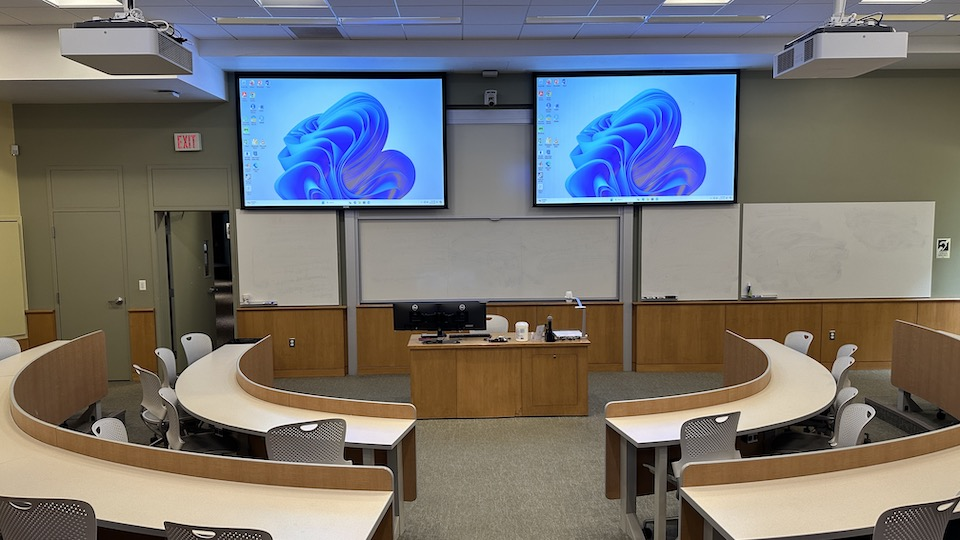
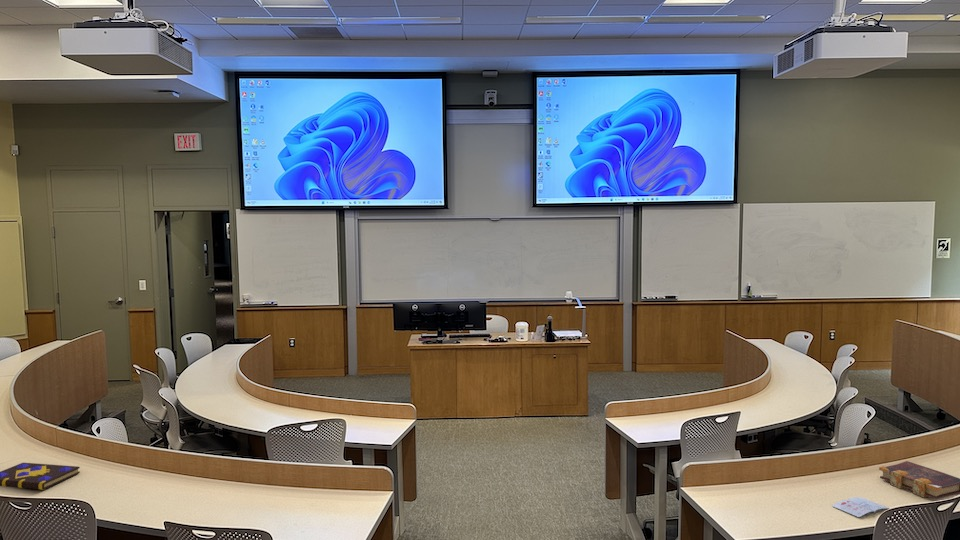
+ book [0,462,81,491]
+ diary [832,496,890,518]
+ book [878,460,960,500]
